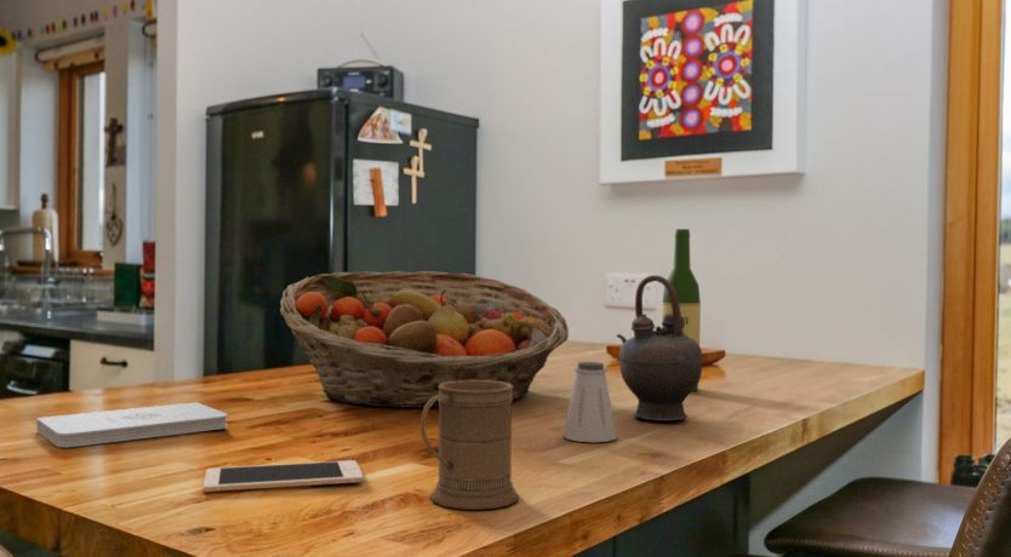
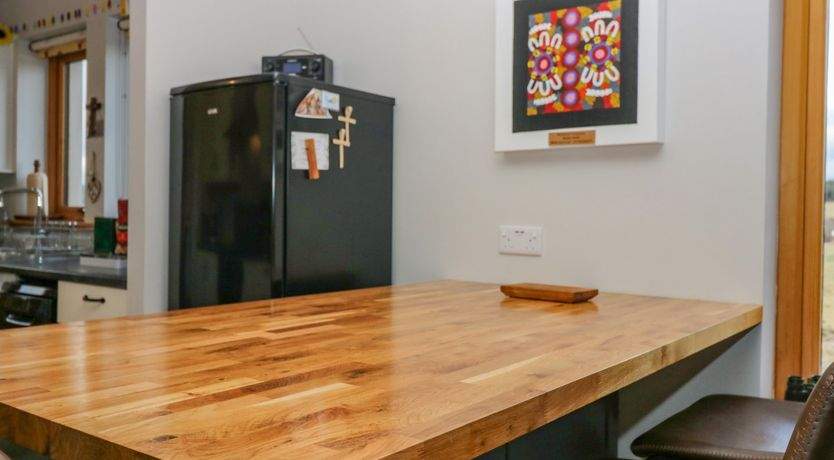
- mug [419,380,521,511]
- cell phone [202,459,365,493]
- teapot [616,274,704,423]
- fruit basket [279,270,570,409]
- notepad [35,401,228,448]
- wine bottle [661,228,702,391]
- saltshaker [561,361,618,443]
